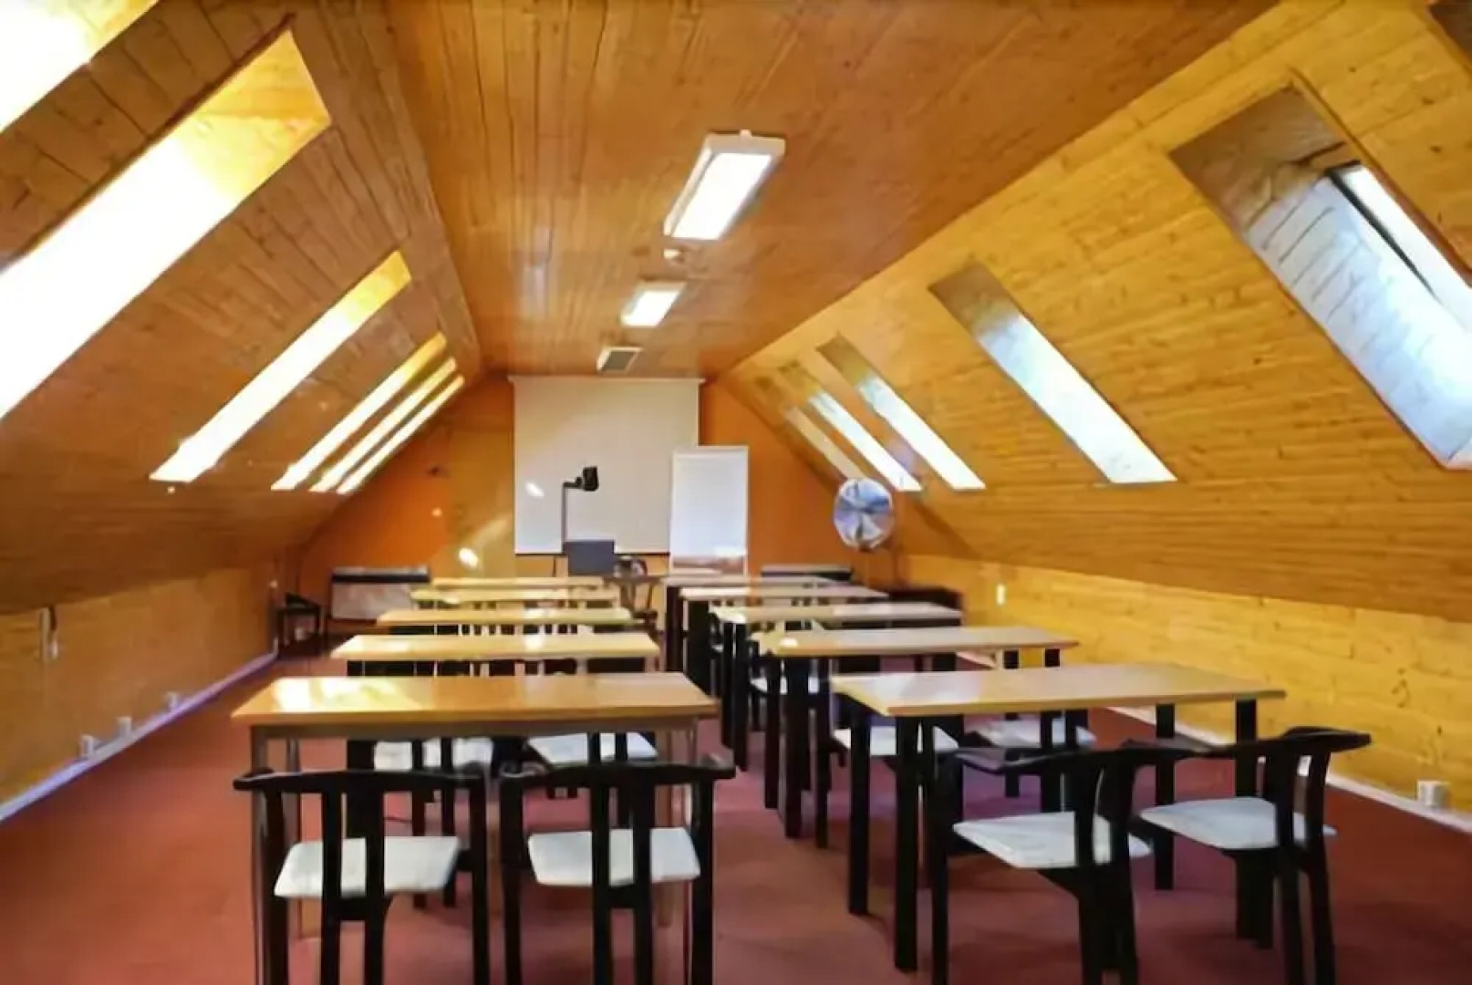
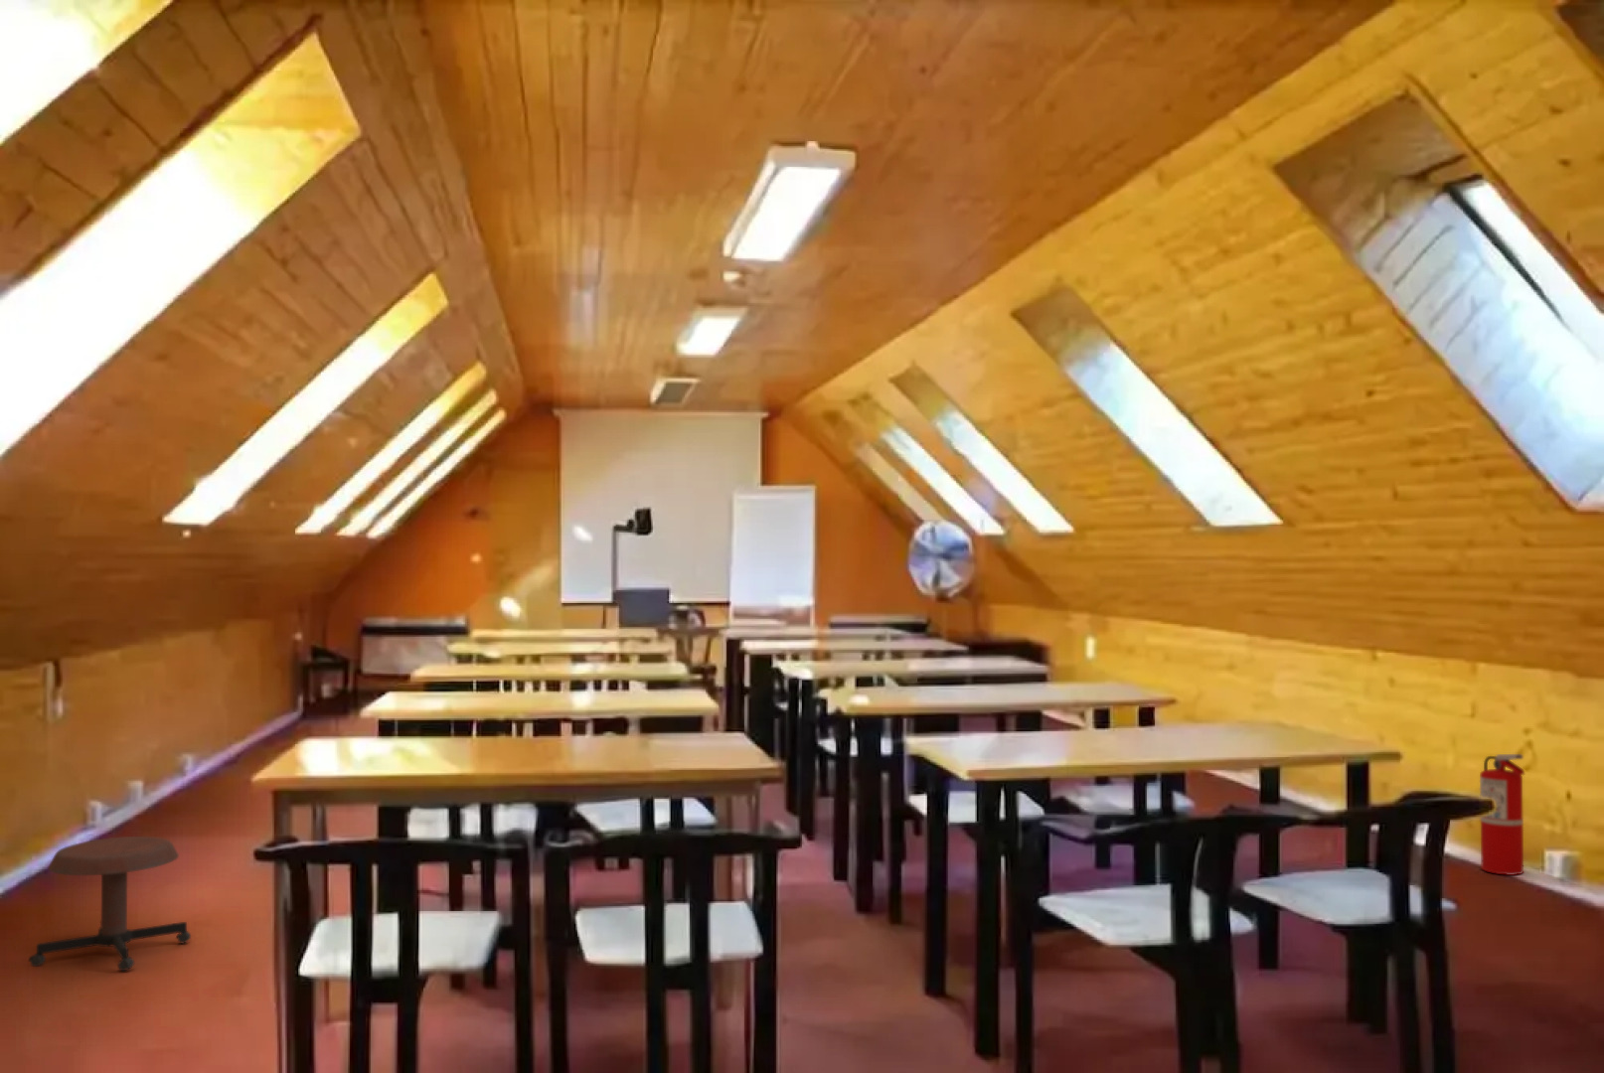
+ fire extinguisher [1478,753,1526,877]
+ stool [28,836,192,971]
